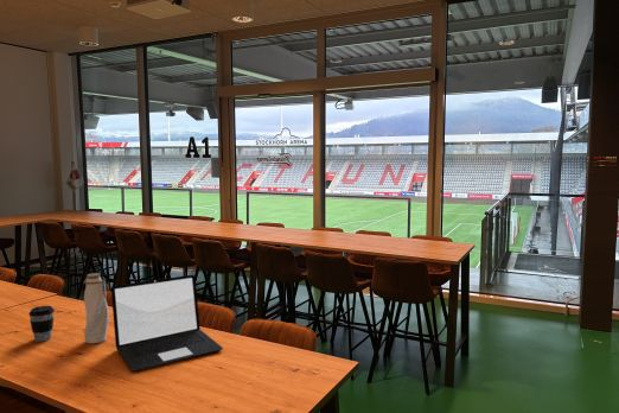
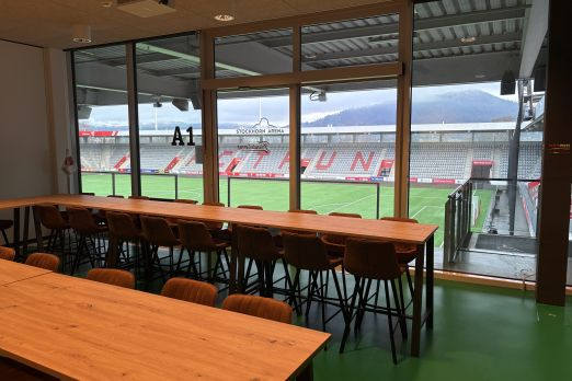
- laptop [110,274,224,373]
- coffee cup [28,305,56,343]
- water bottle [83,272,110,344]
